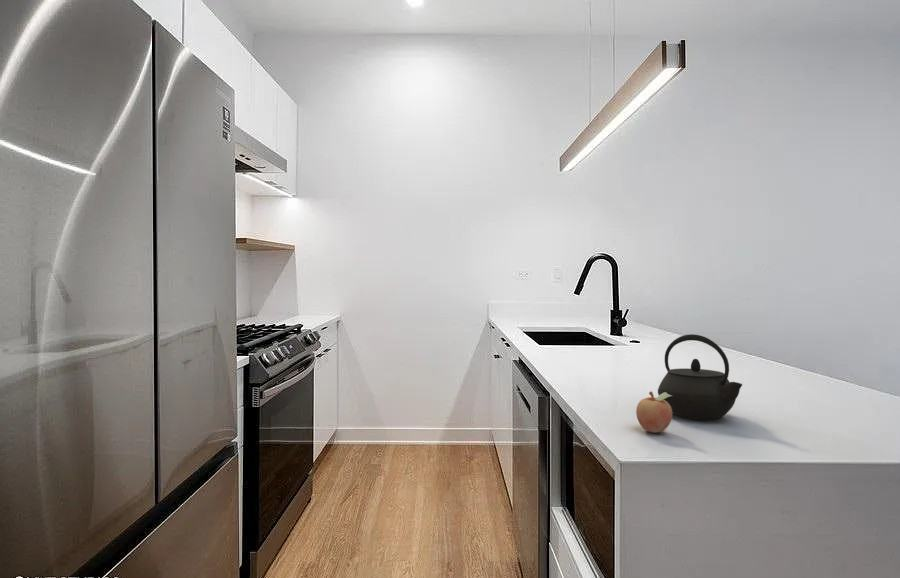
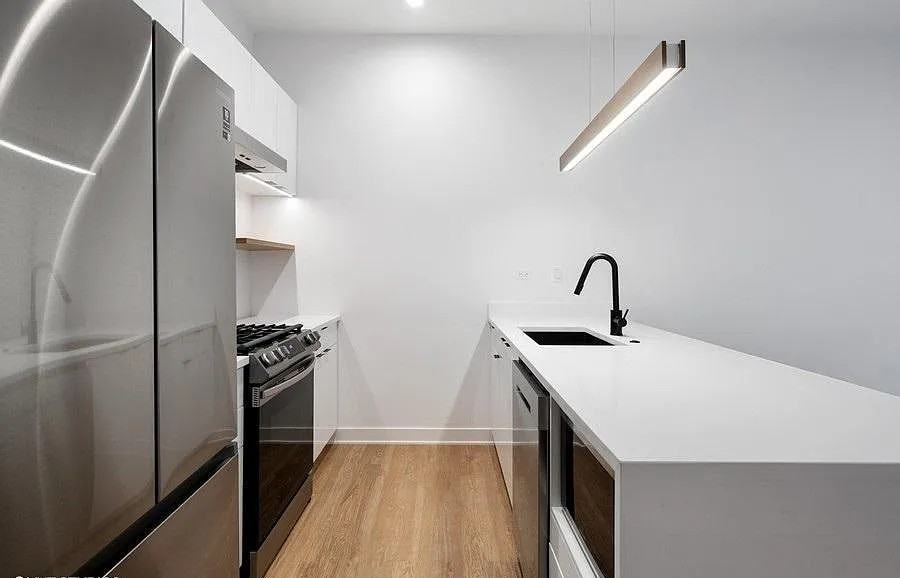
- kettle [657,333,743,421]
- fruit [635,390,673,434]
